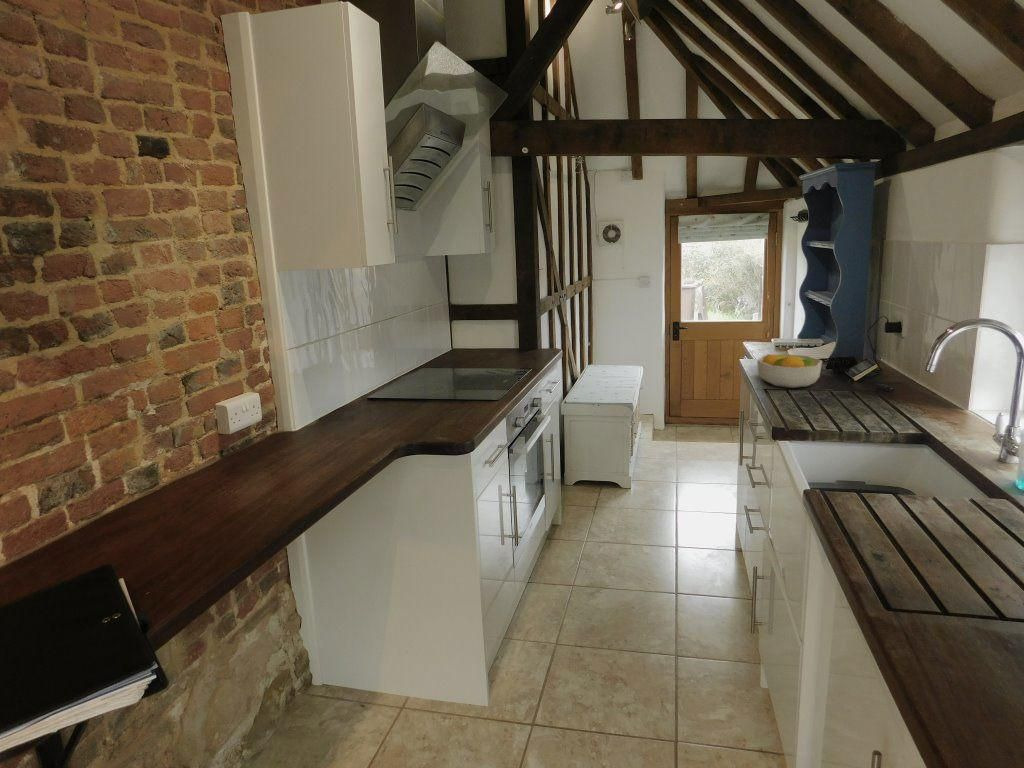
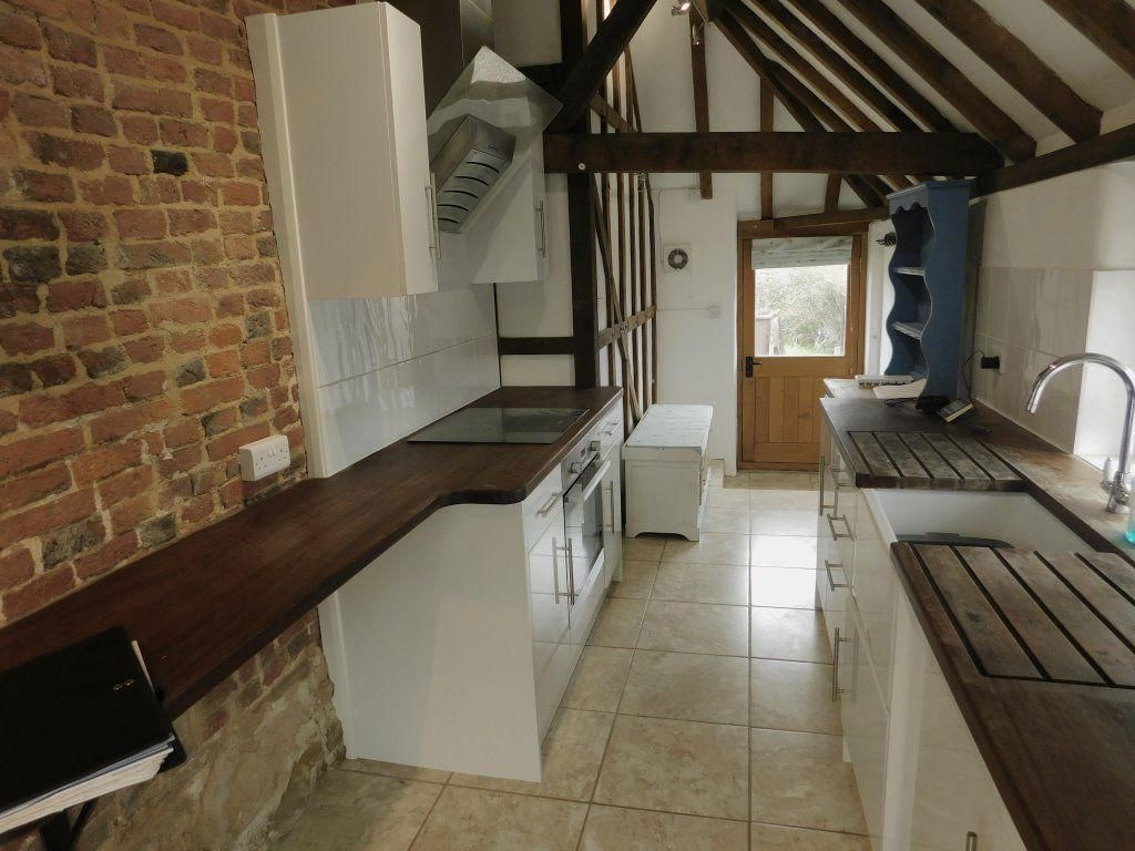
- fruit bowl [756,353,823,389]
